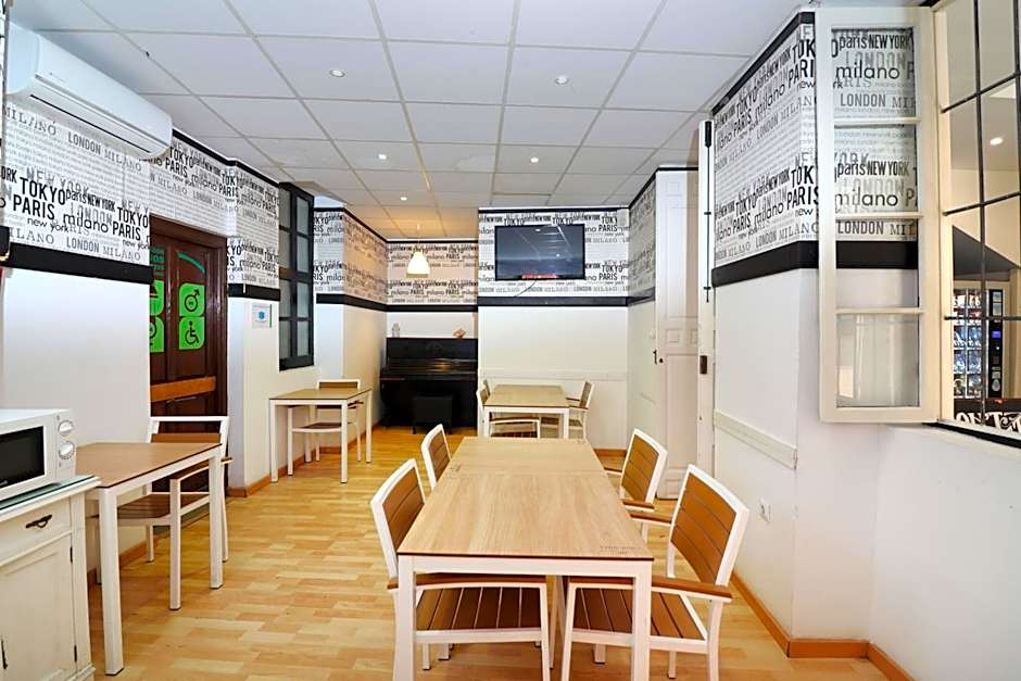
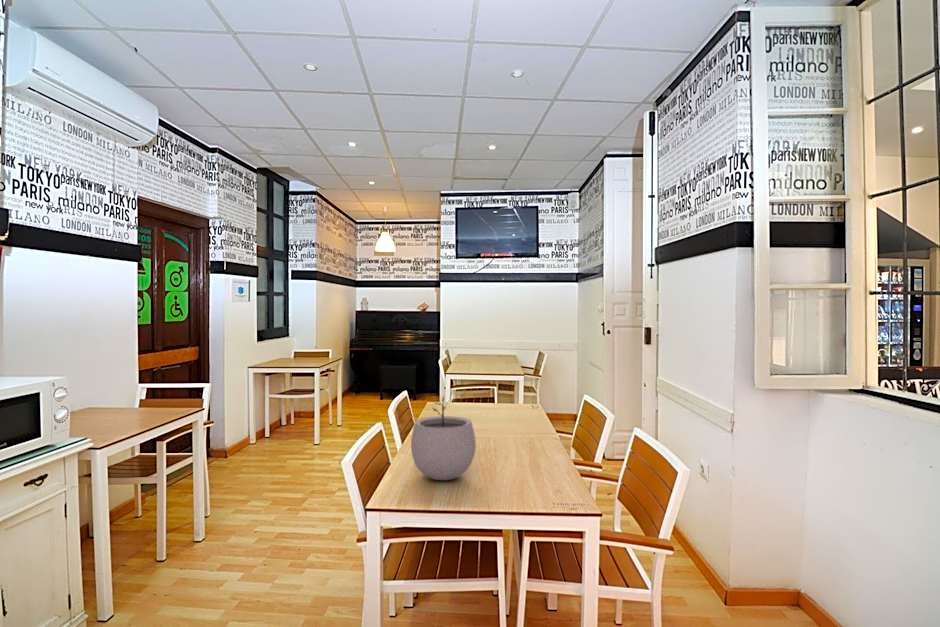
+ plant pot [410,395,477,481]
